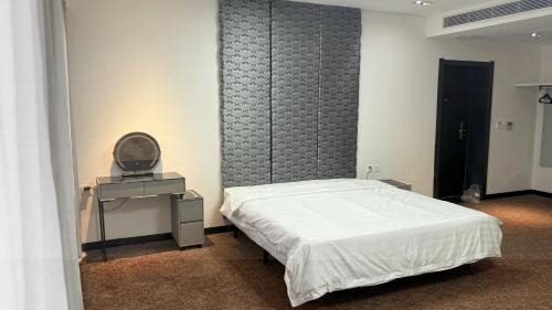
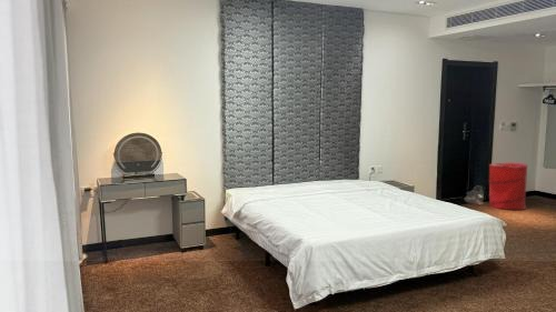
+ laundry hamper [488,161,529,211]
